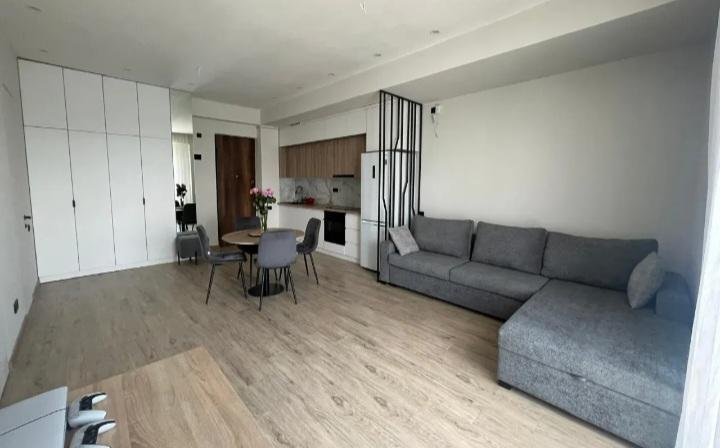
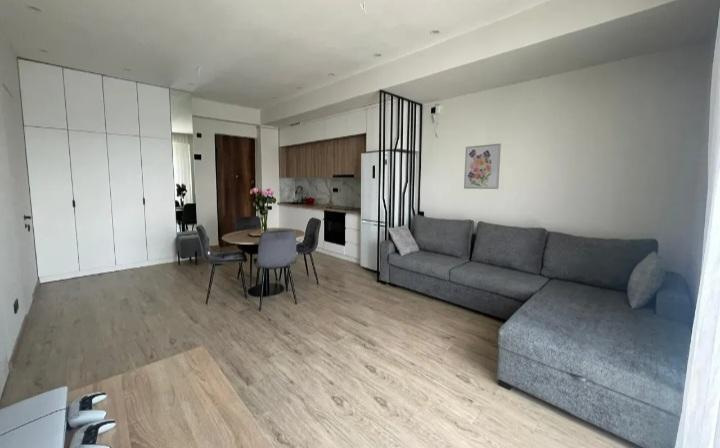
+ wall art [463,142,502,190]
